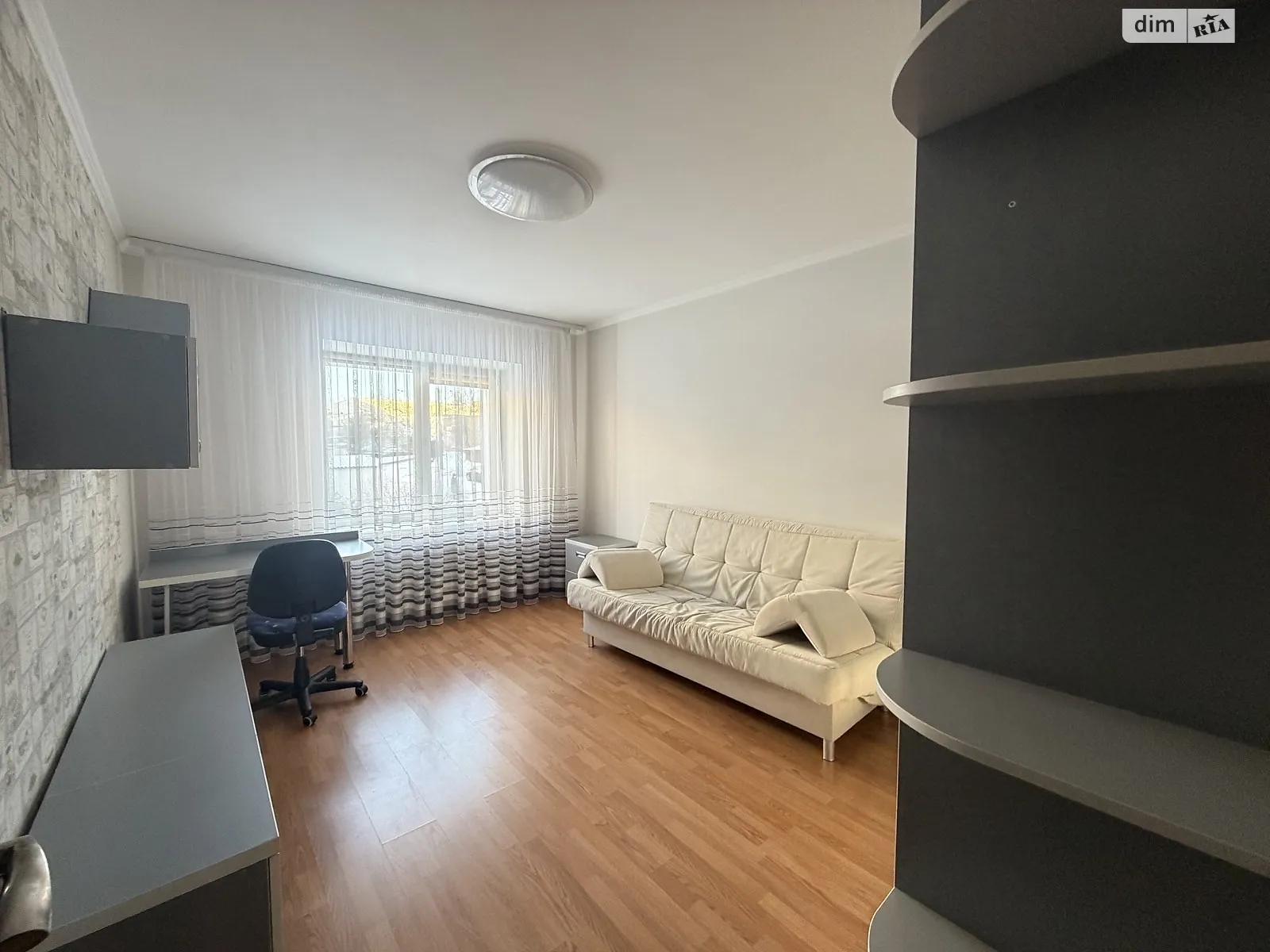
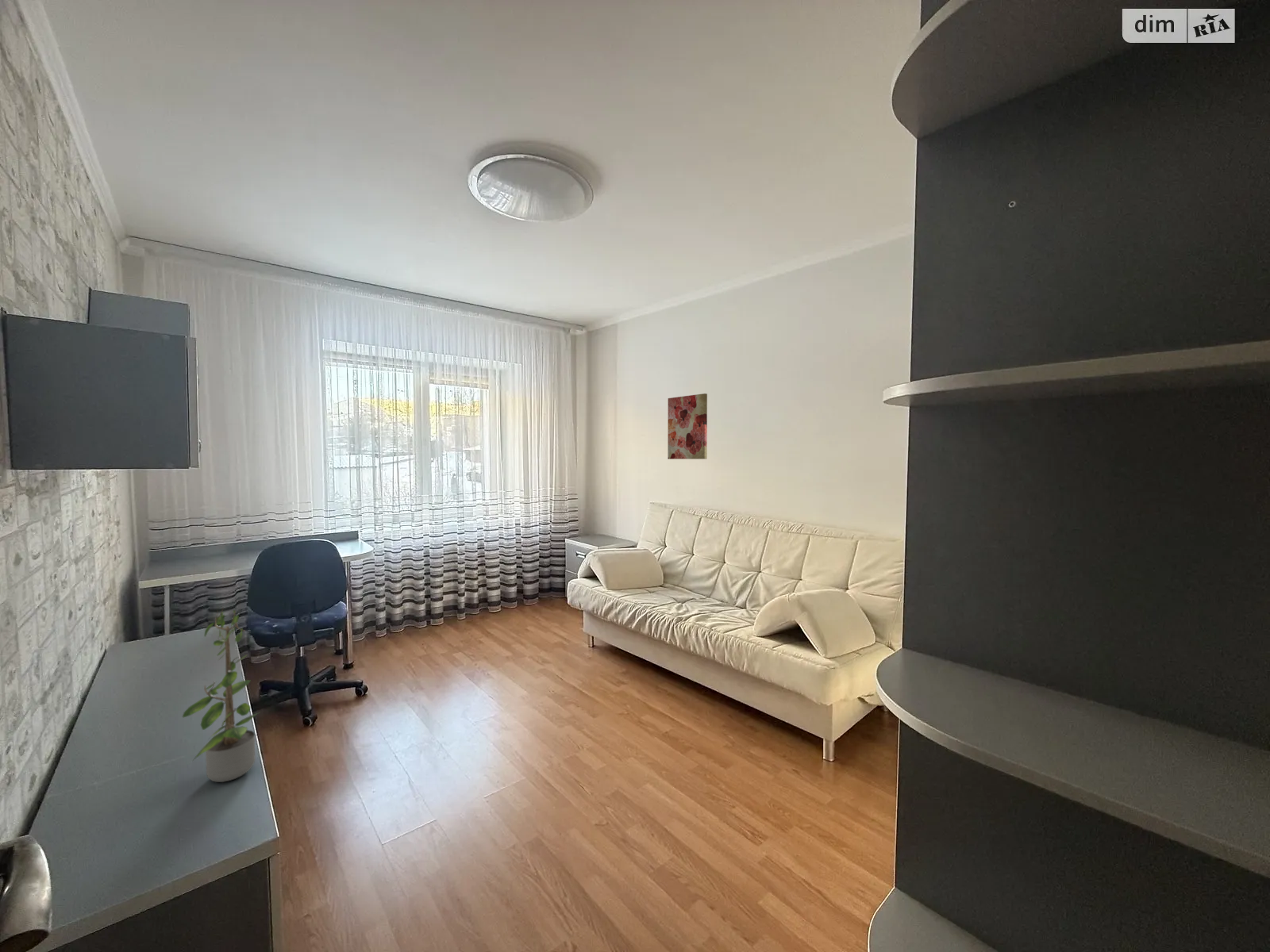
+ potted plant [182,607,262,783]
+ wall art [667,393,708,460]
